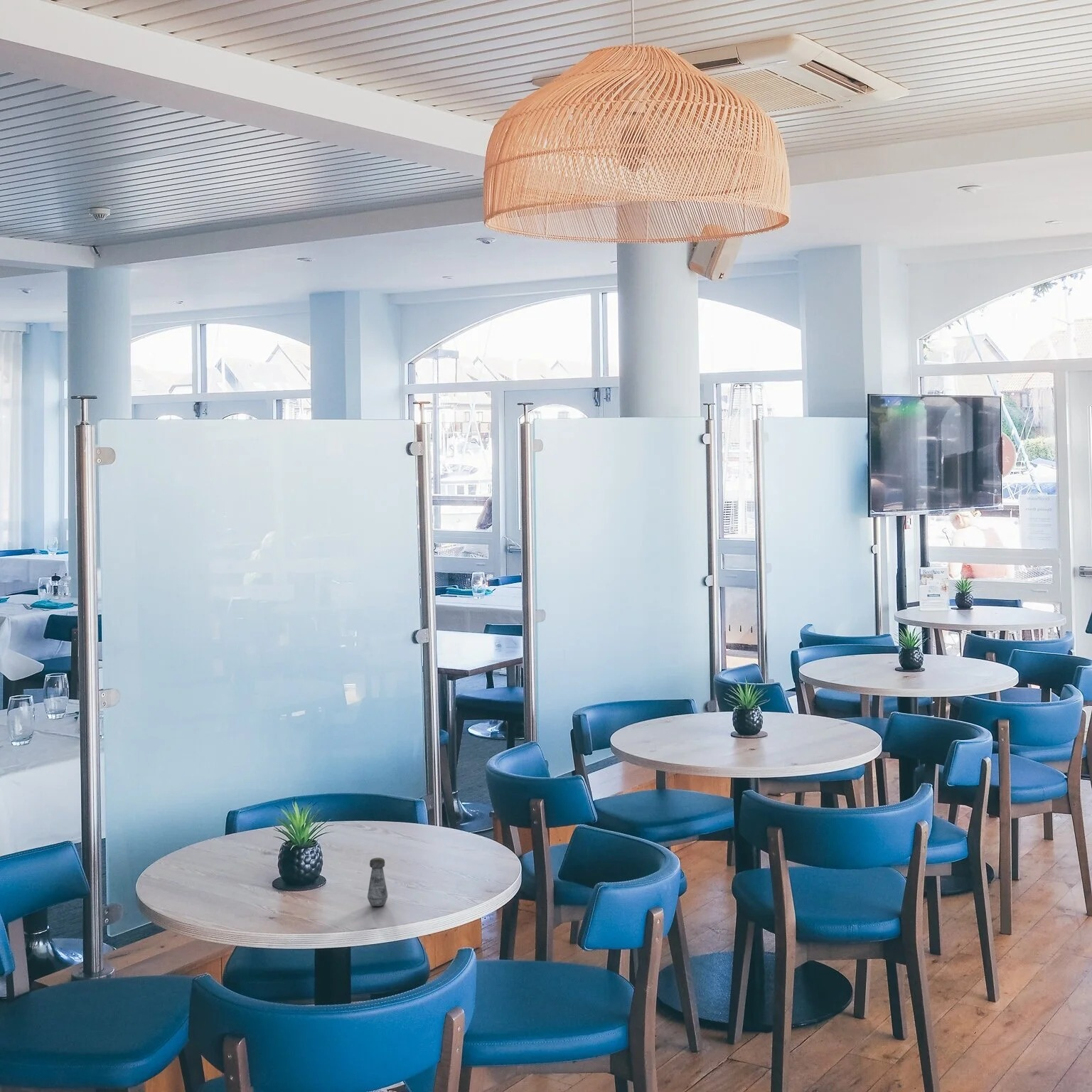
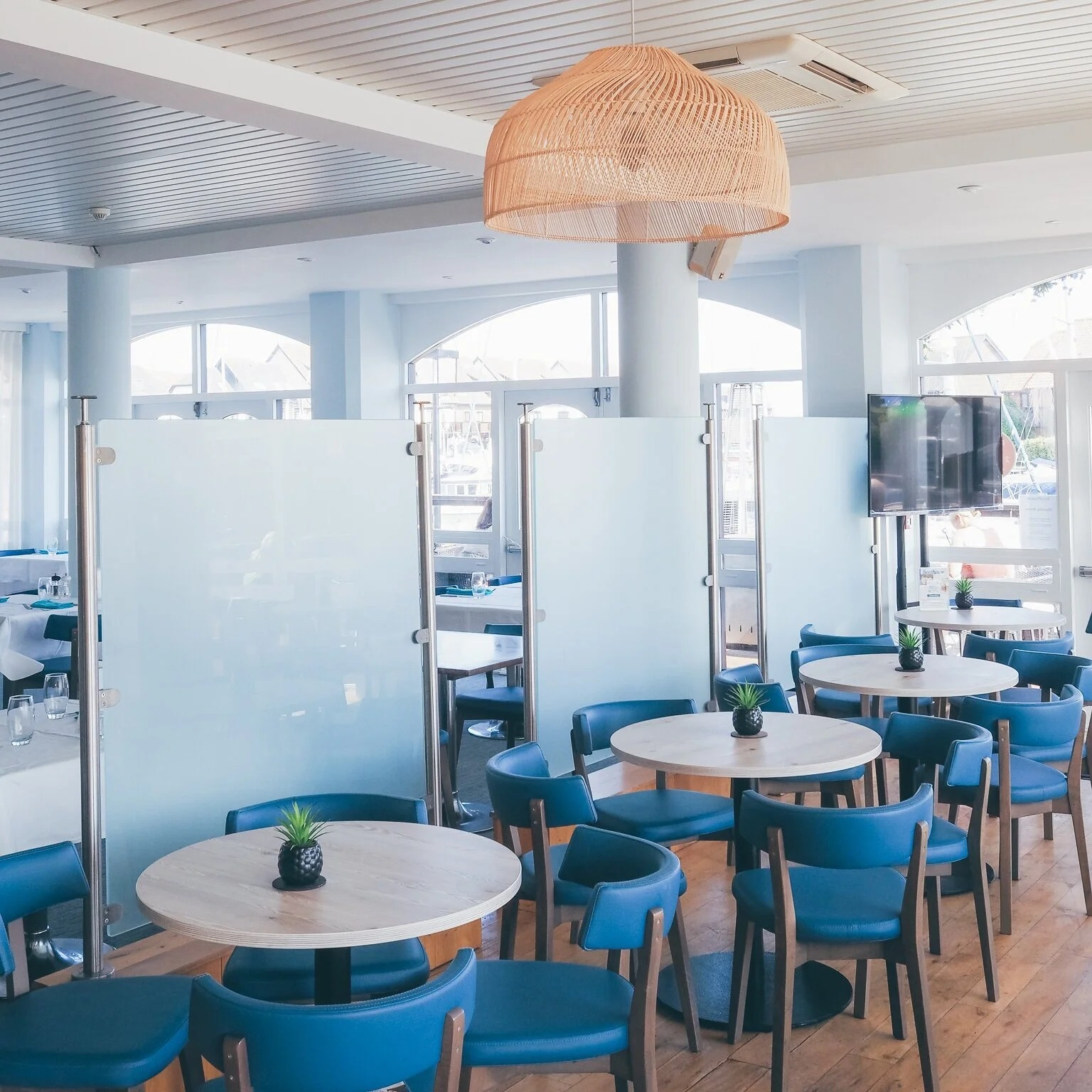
- salt shaker [367,857,388,907]
